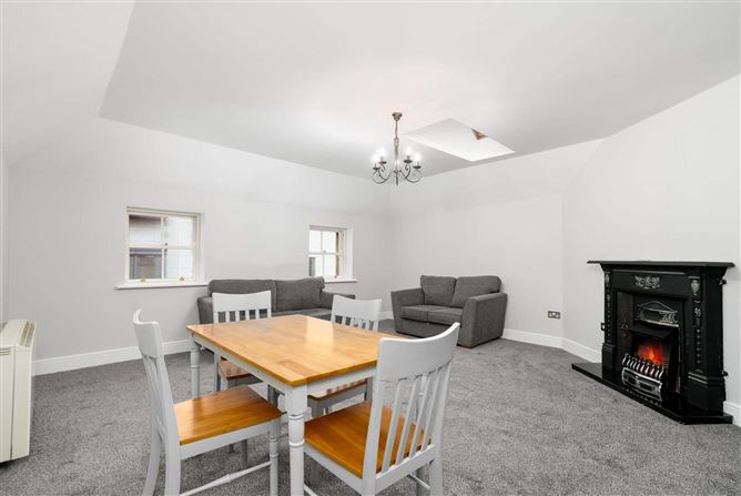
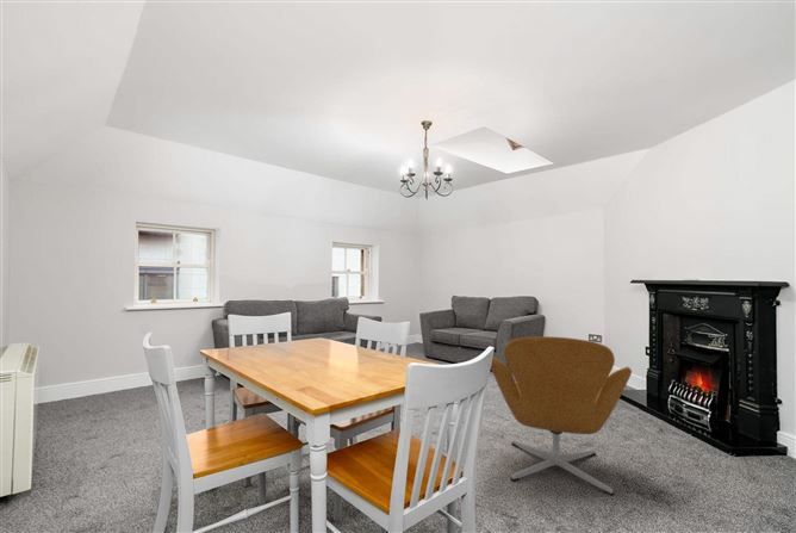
+ armchair [490,335,633,496]
